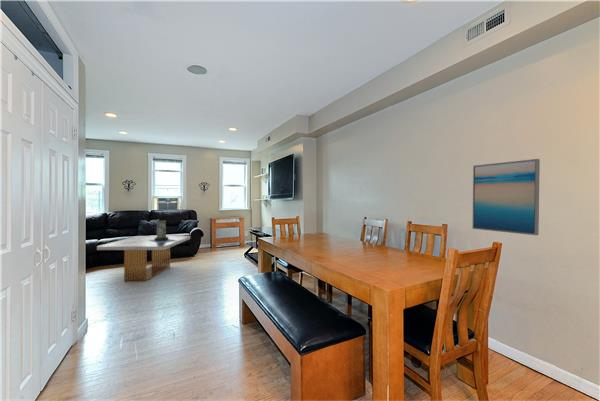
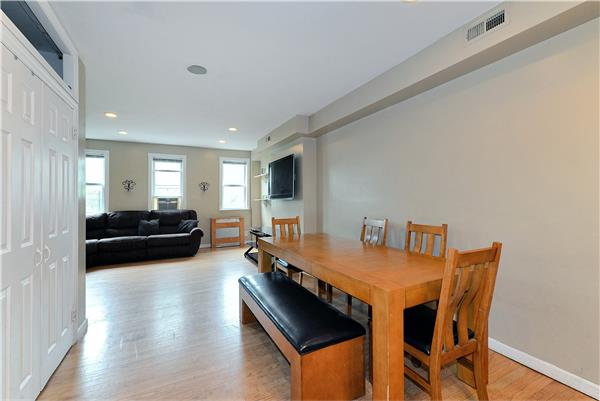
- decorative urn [149,220,176,243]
- coffee table [96,235,191,282]
- wall art [471,158,541,236]
